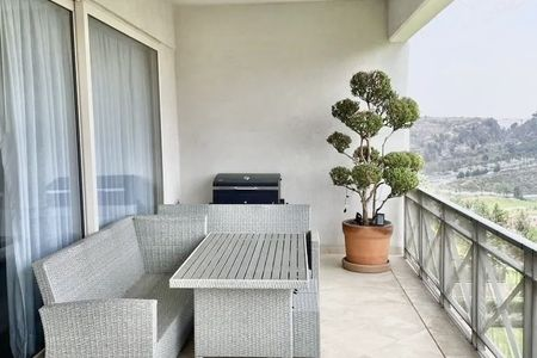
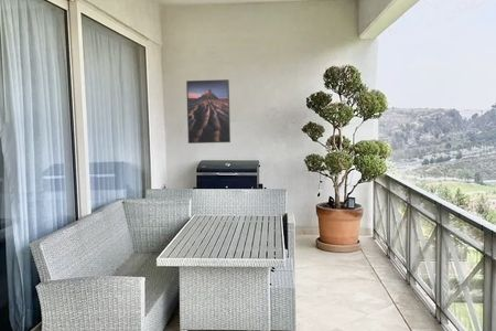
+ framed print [185,78,231,145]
